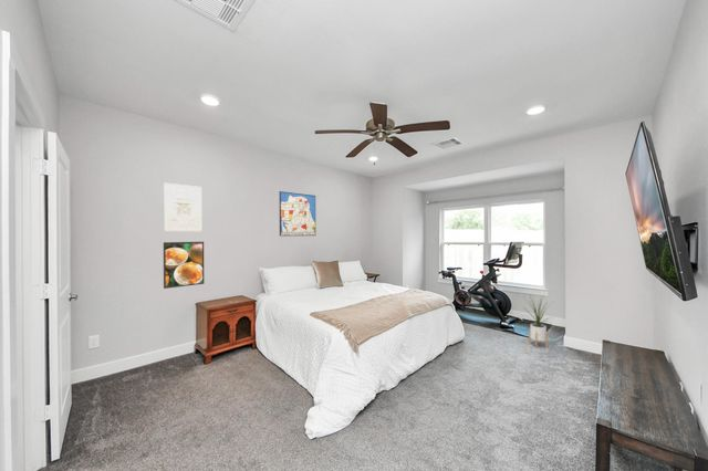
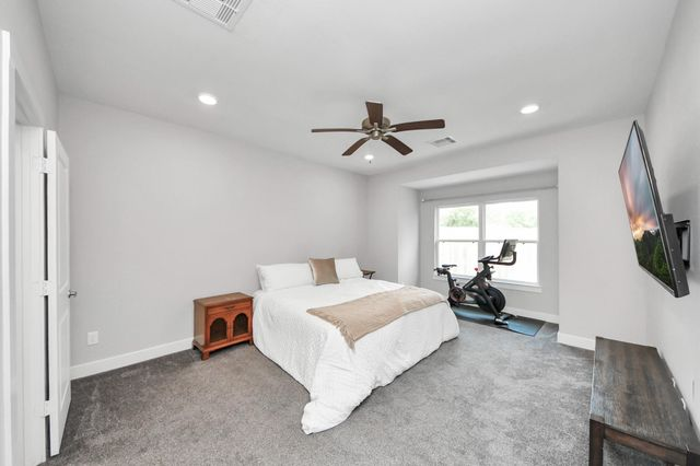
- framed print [163,241,205,290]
- wall art [279,190,316,237]
- wall art [163,181,202,232]
- house plant [521,293,555,348]
